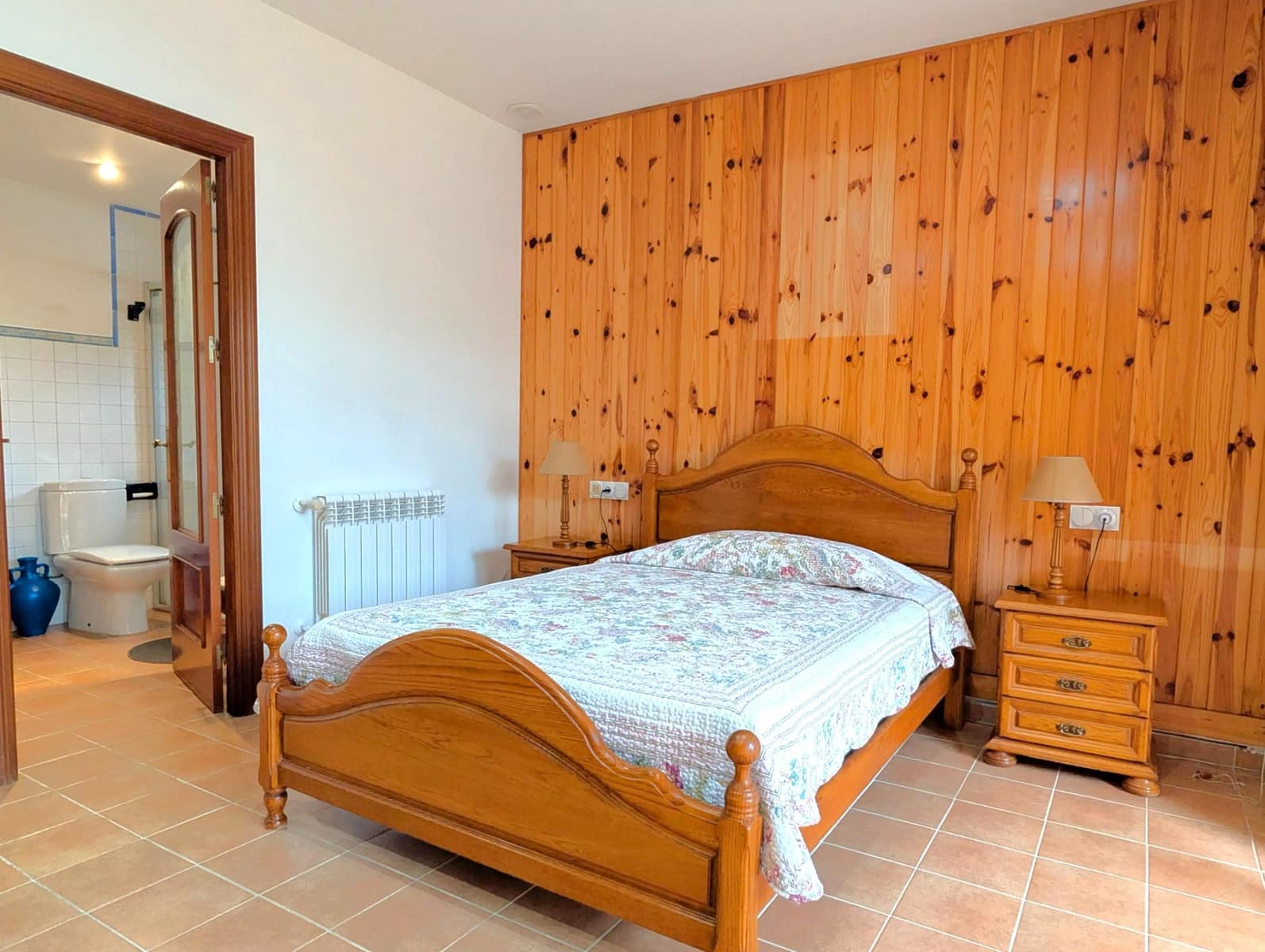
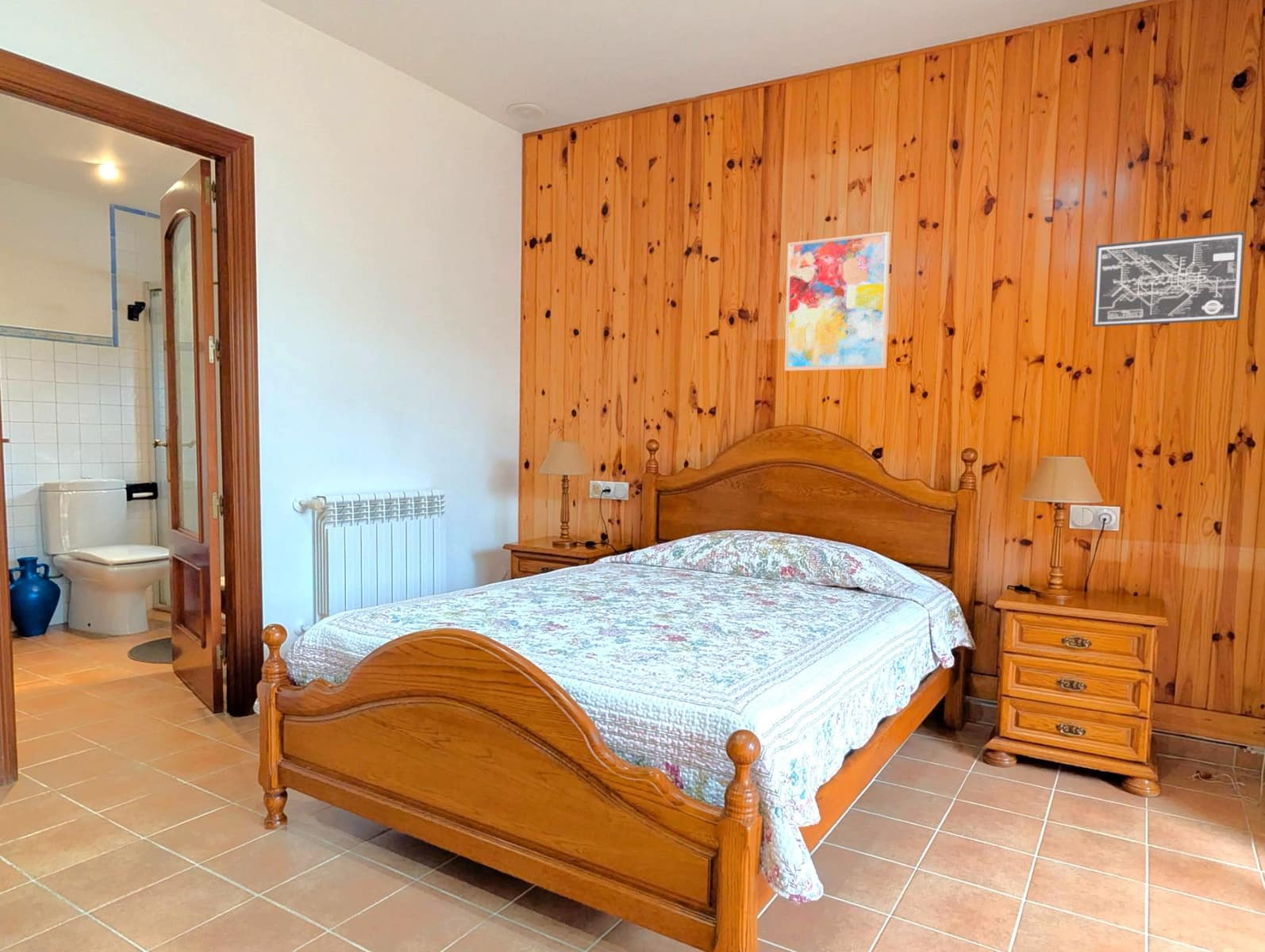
+ wall art [784,231,891,371]
+ wall art [1091,231,1246,328]
